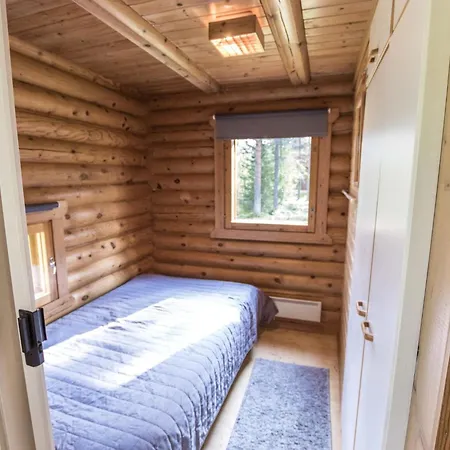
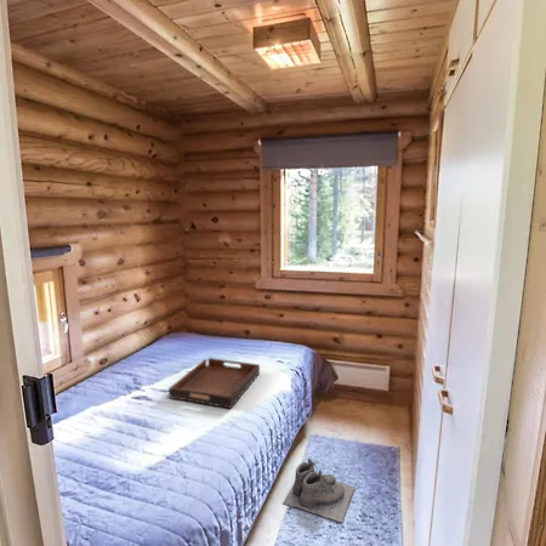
+ serving tray [167,357,261,409]
+ boots [281,457,356,524]
